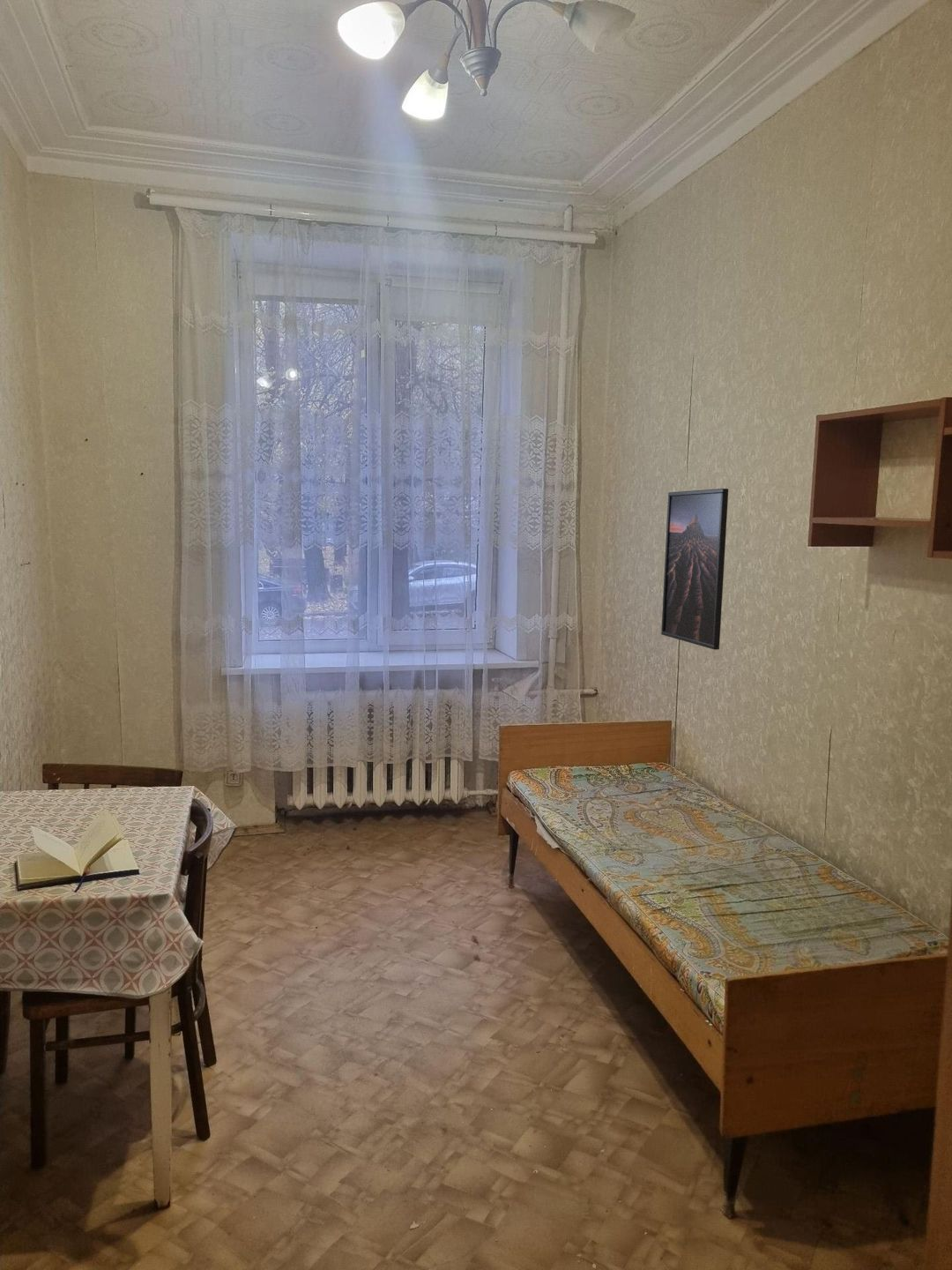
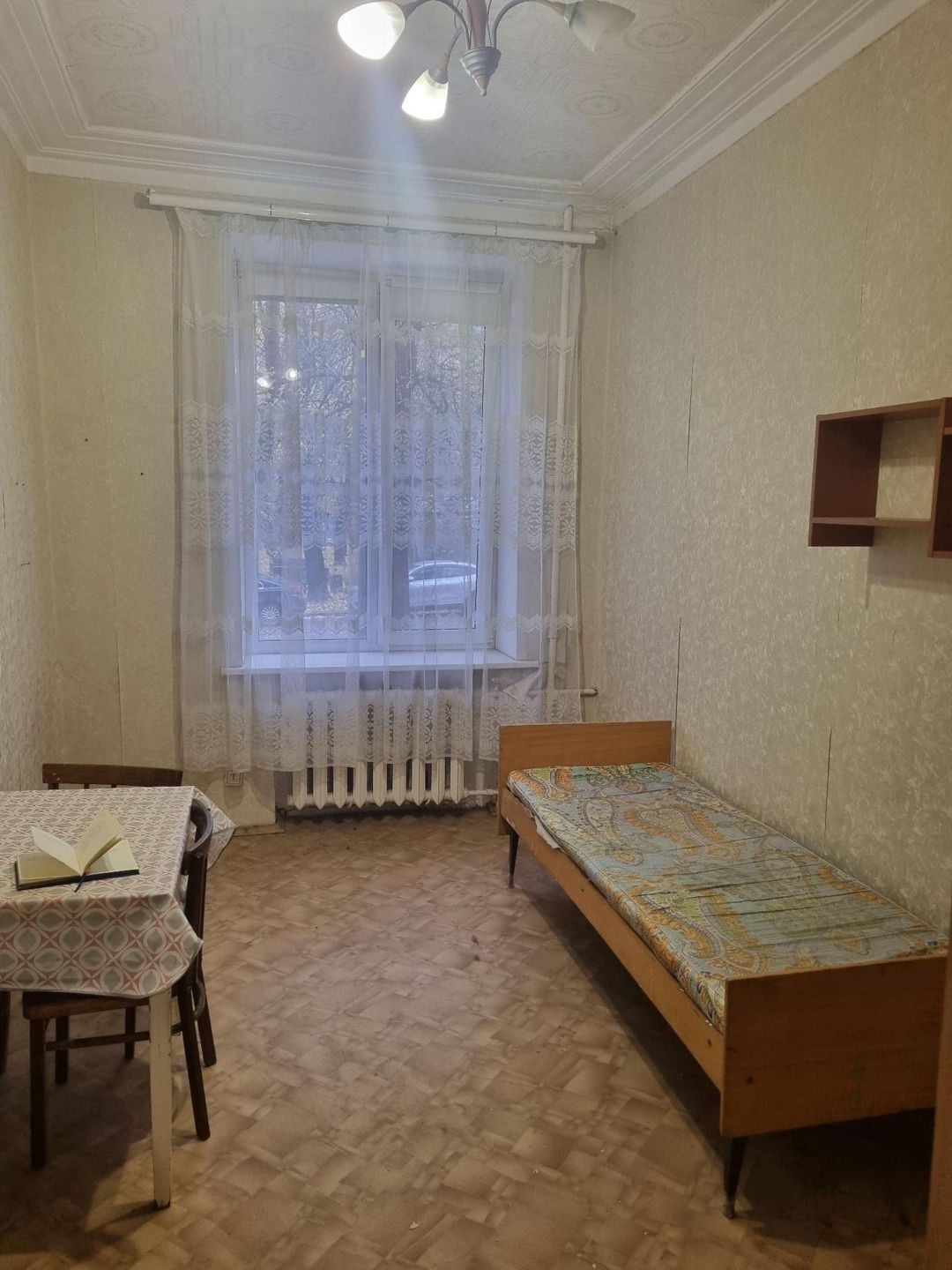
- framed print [660,488,729,651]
